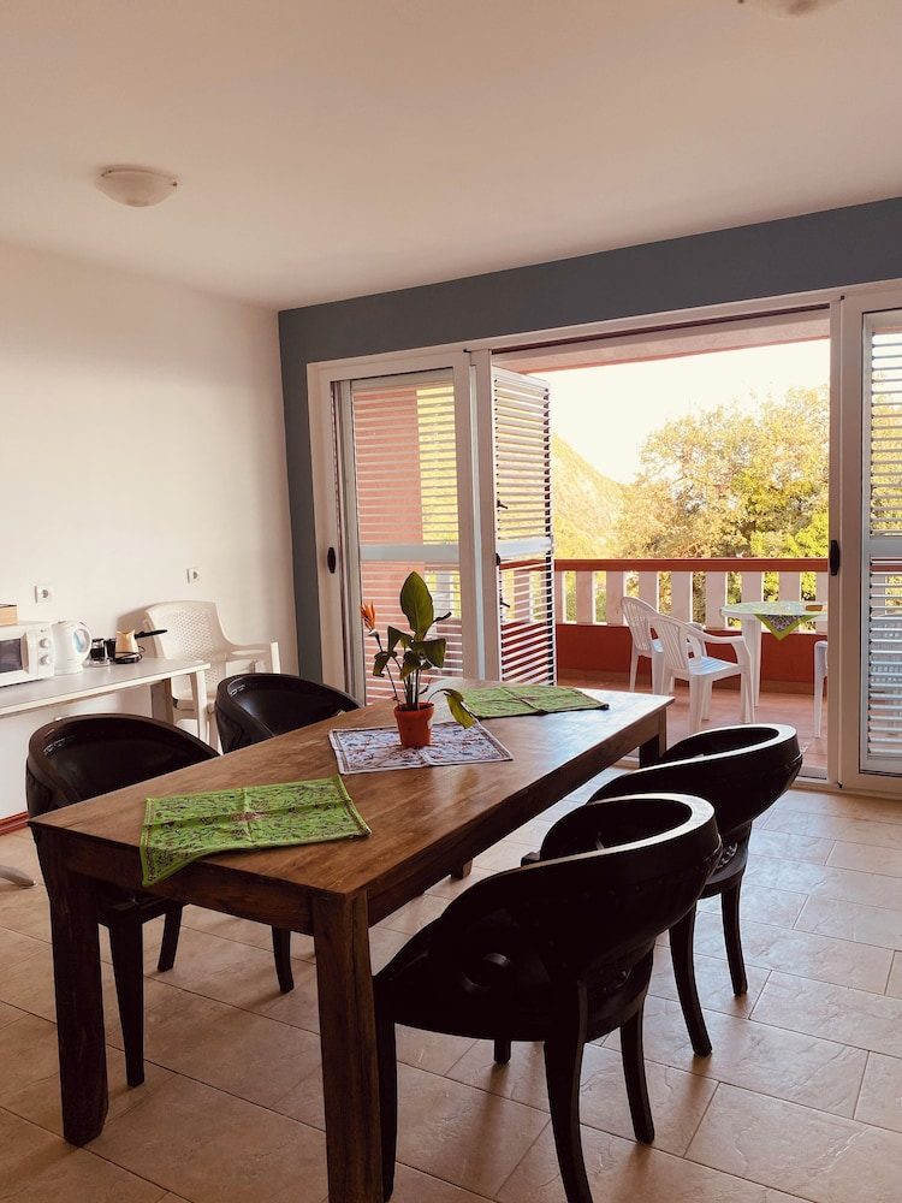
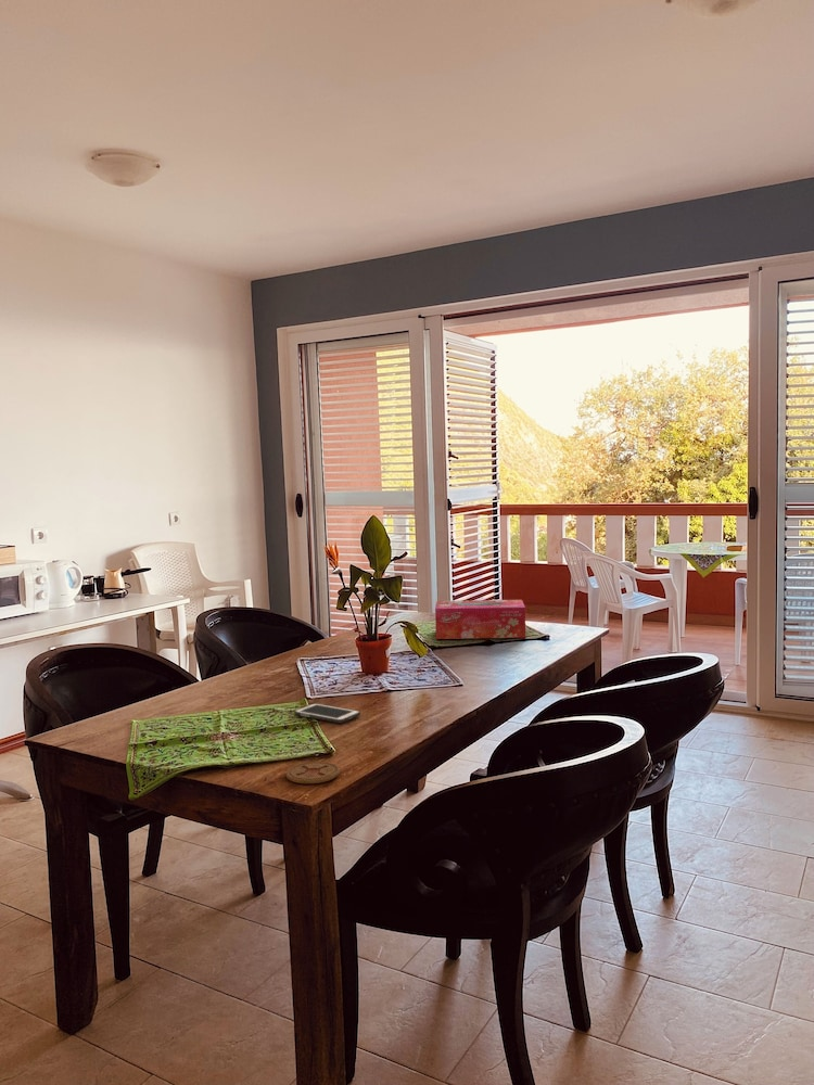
+ cell phone [293,702,361,724]
+ tissue box [434,599,526,640]
+ coaster [285,761,341,784]
